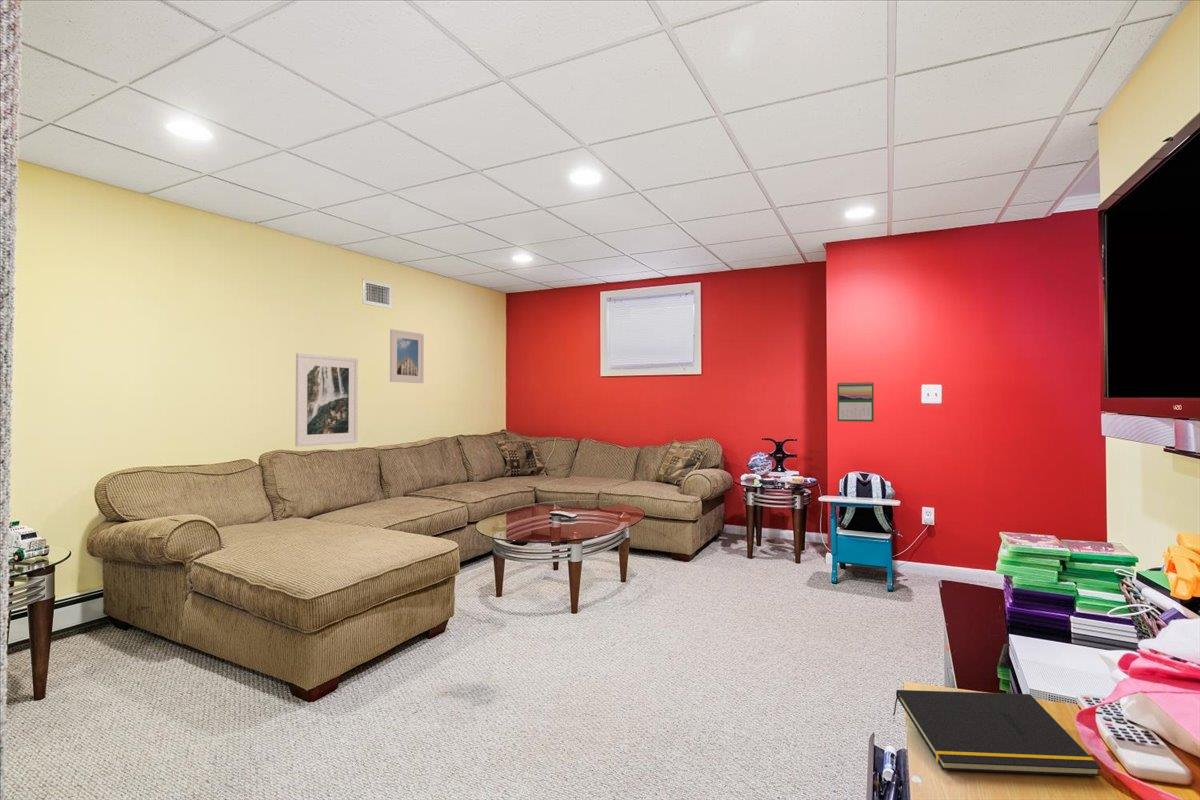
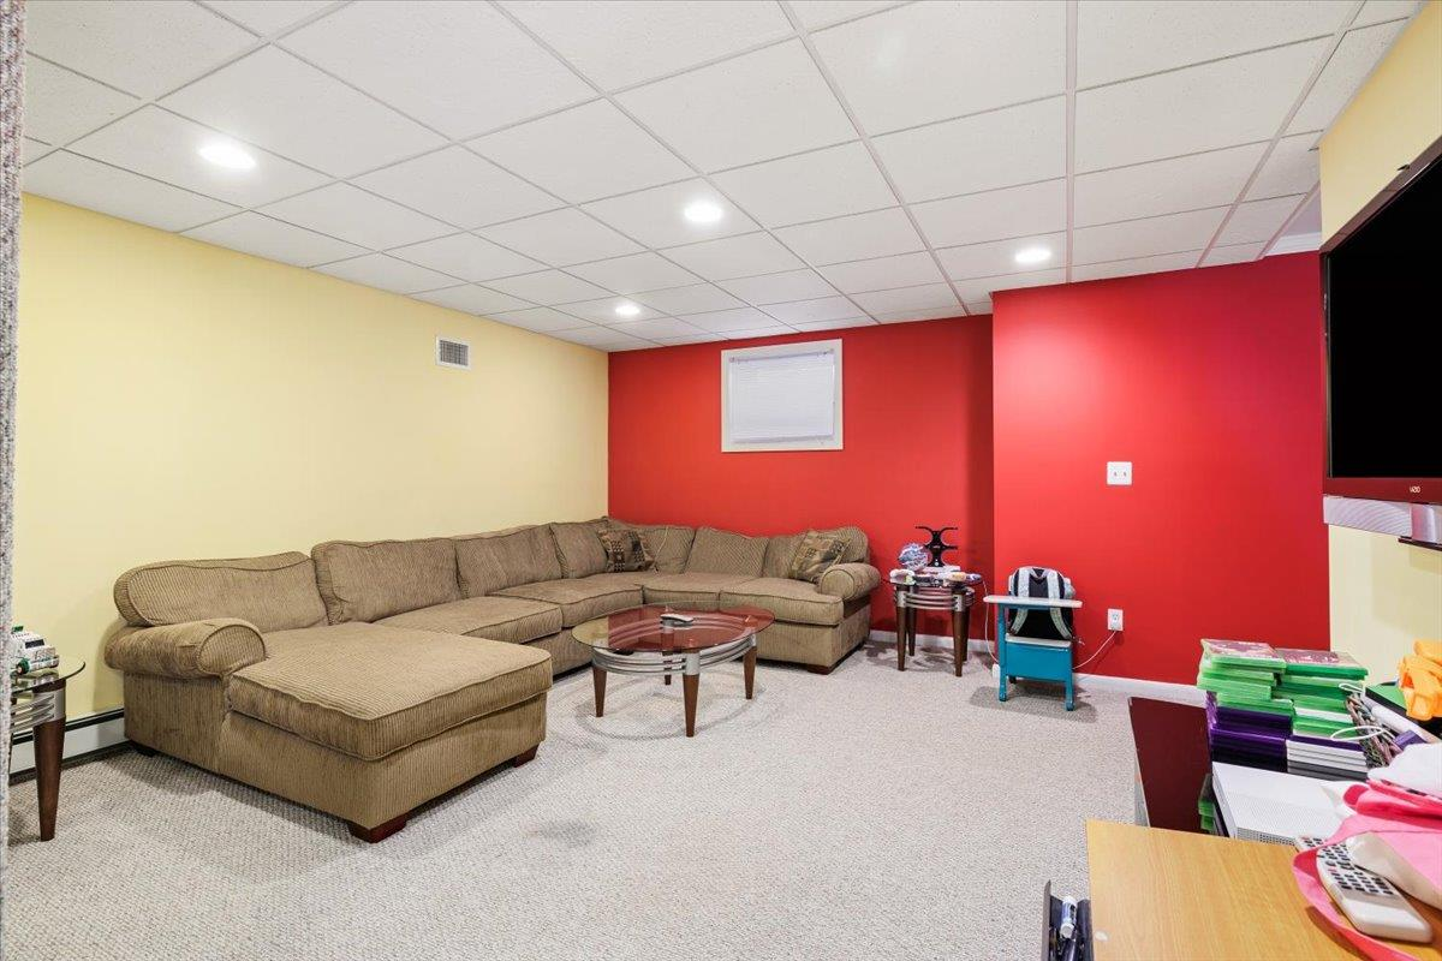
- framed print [294,352,359,448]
- notepad [892,689,1102,777]
- calendar [836,380,875,423]
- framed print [389,328,425,384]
